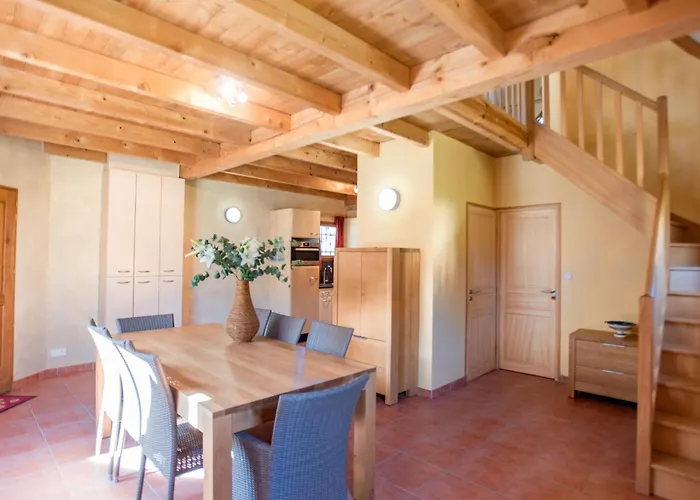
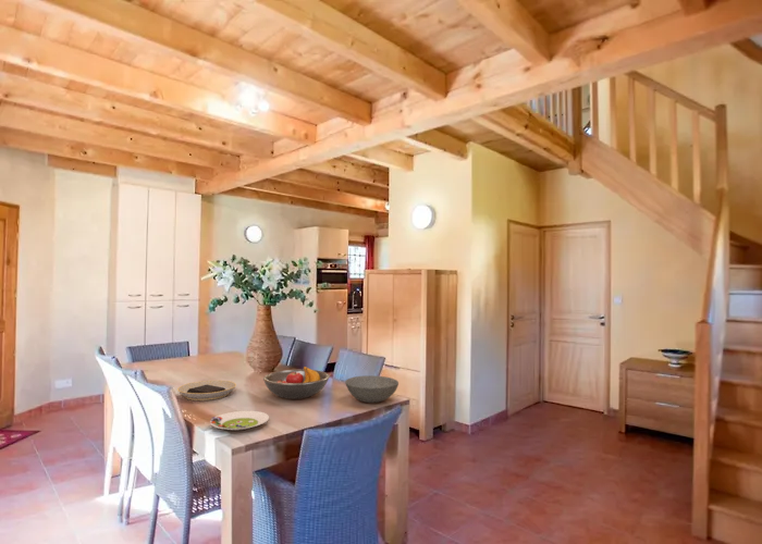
+ salad plate [209,410,270,432]
+ fruit bowl [262,366,331,400]
+ plate [176,380,237,401]
+ bowl [344,374,400,404]
